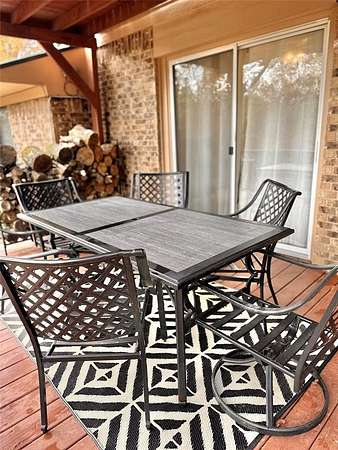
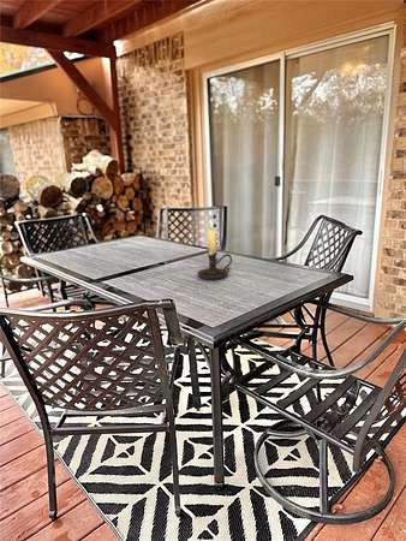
+ candle holder [196,220,233,281]
